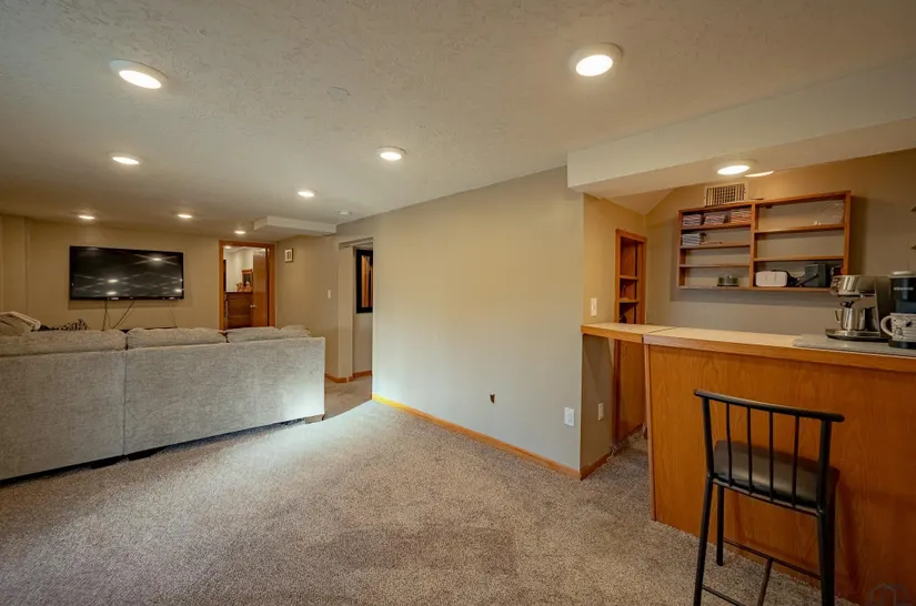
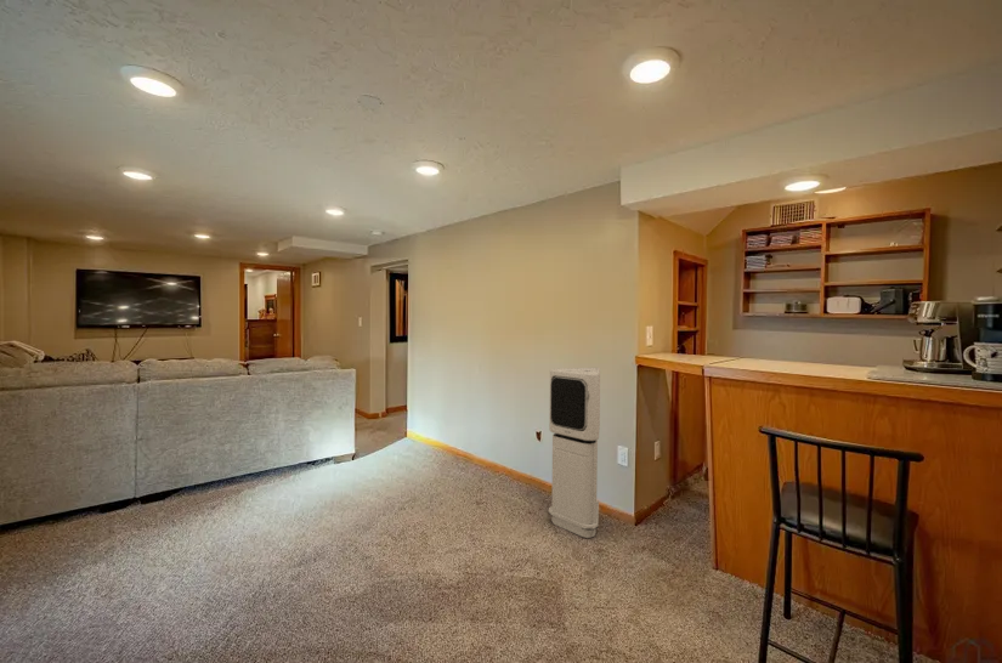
+ air purifier [548,367,601,539]
